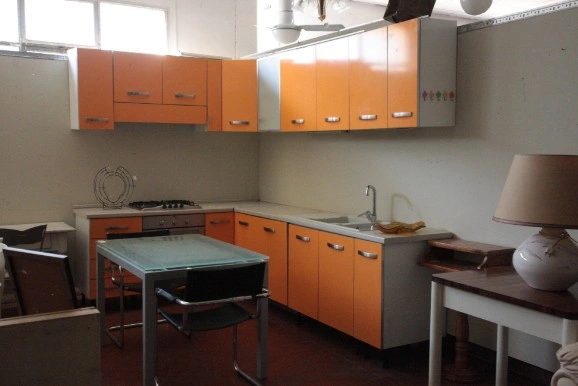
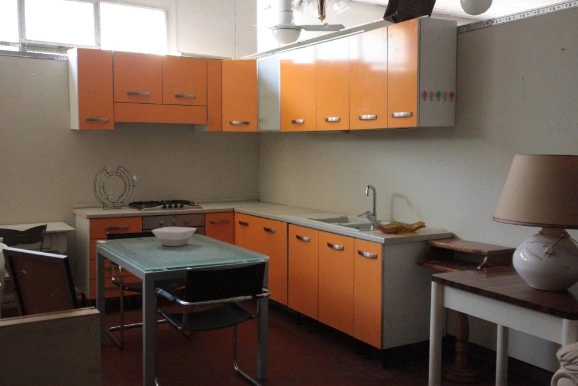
+ bowl [151,226,197,247]
